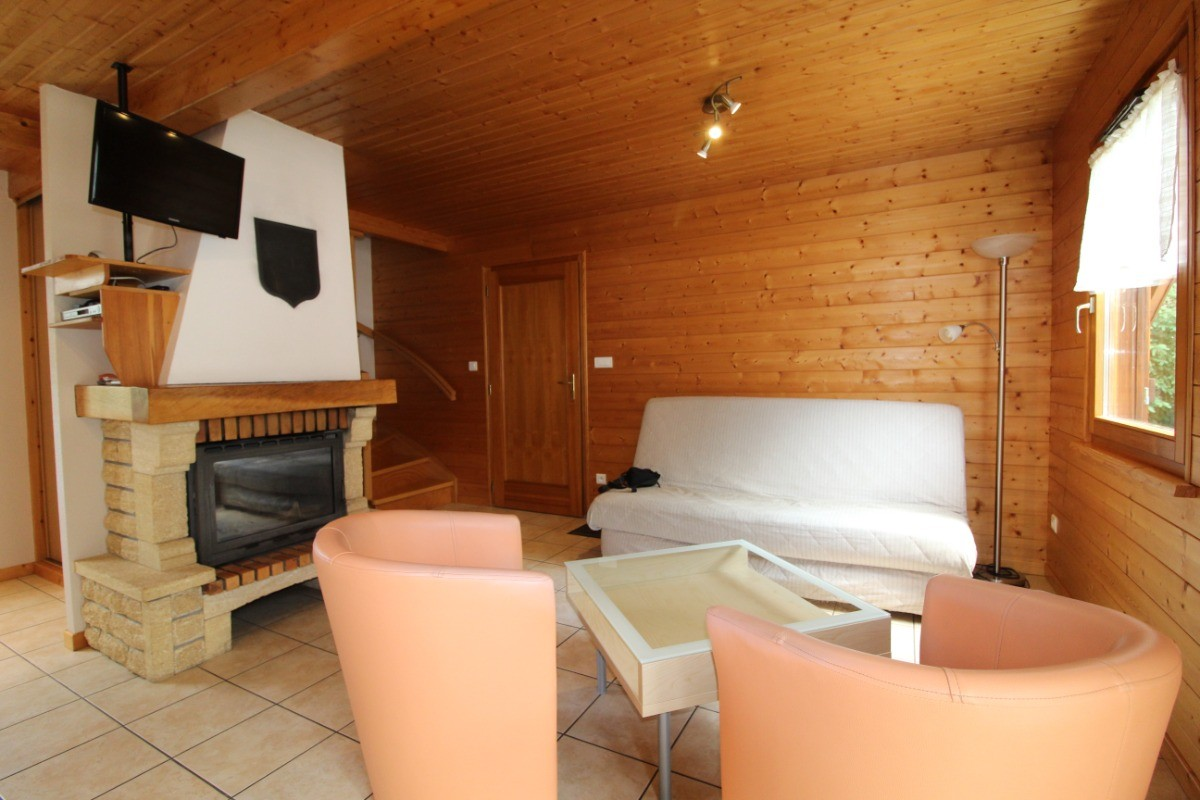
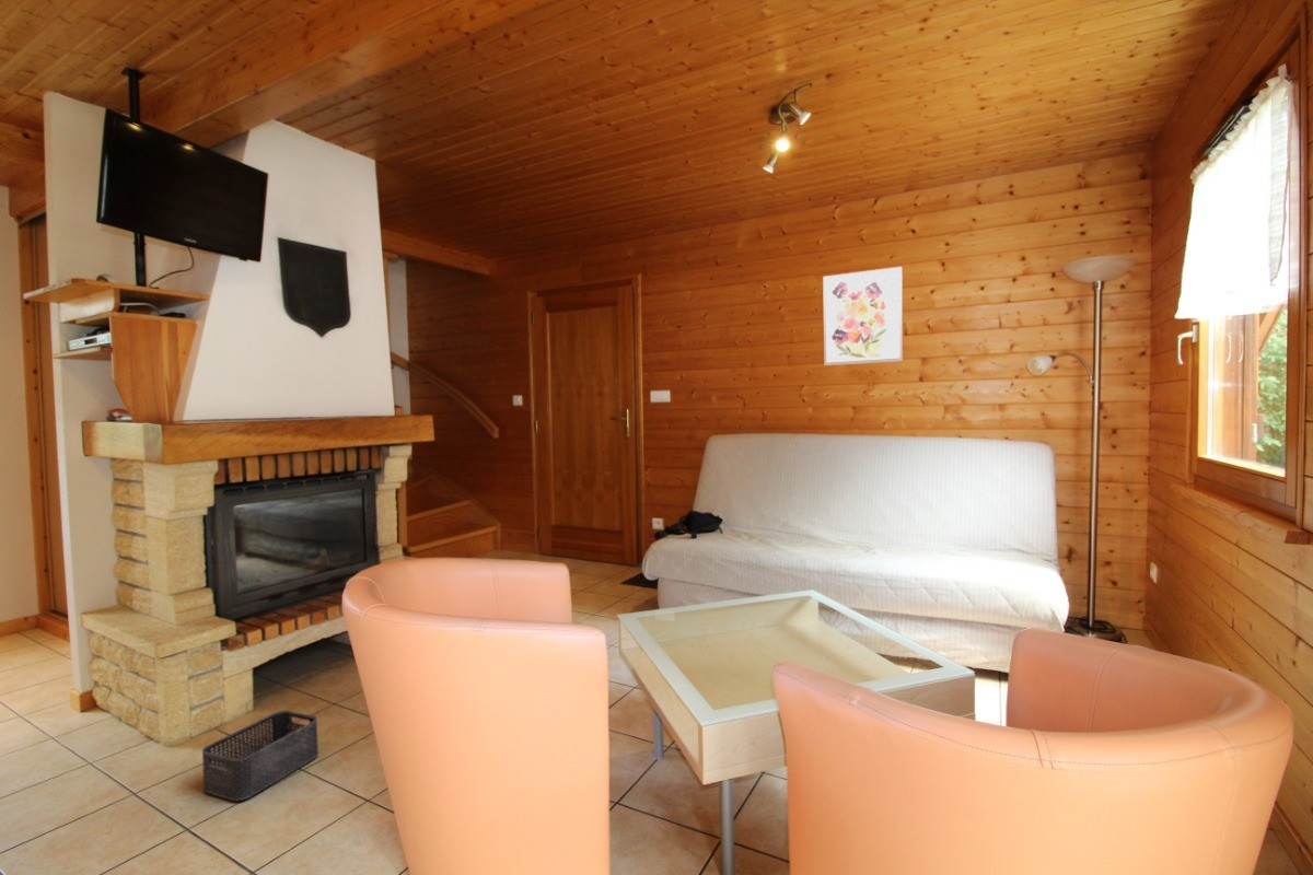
+ storage bin [201,710,319,802]
+ wall art [822,266,904,366]
